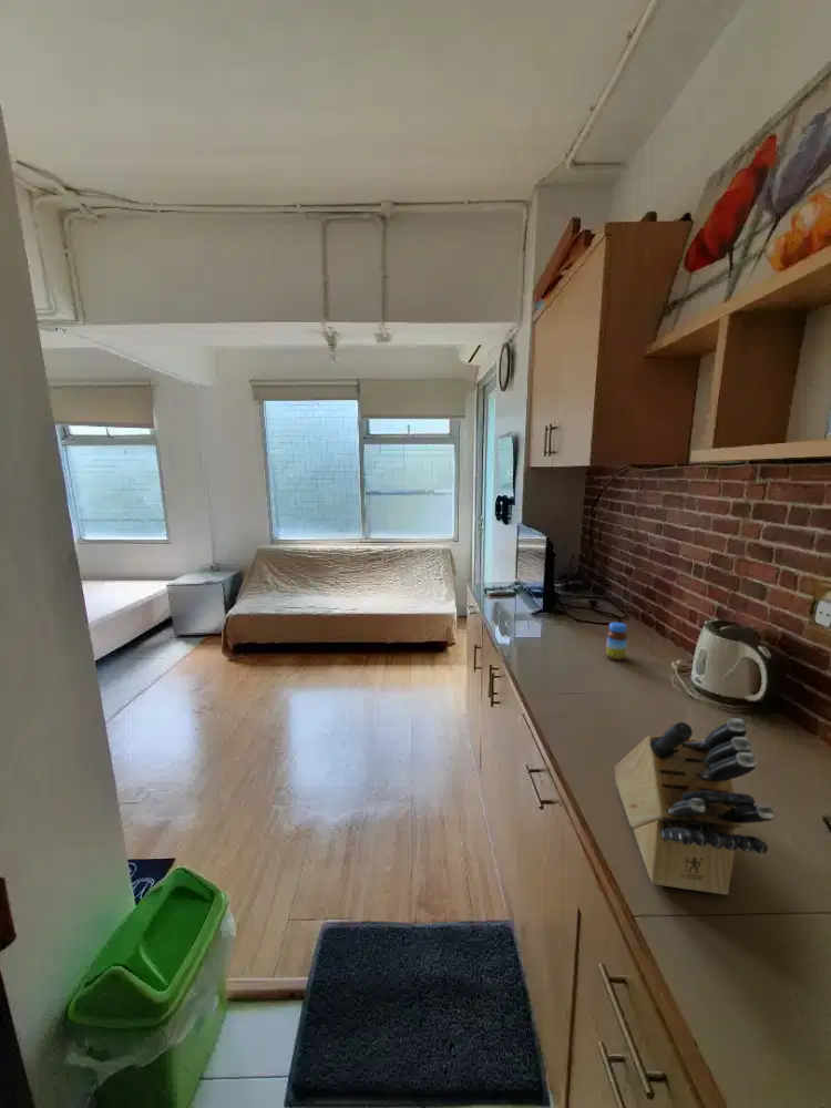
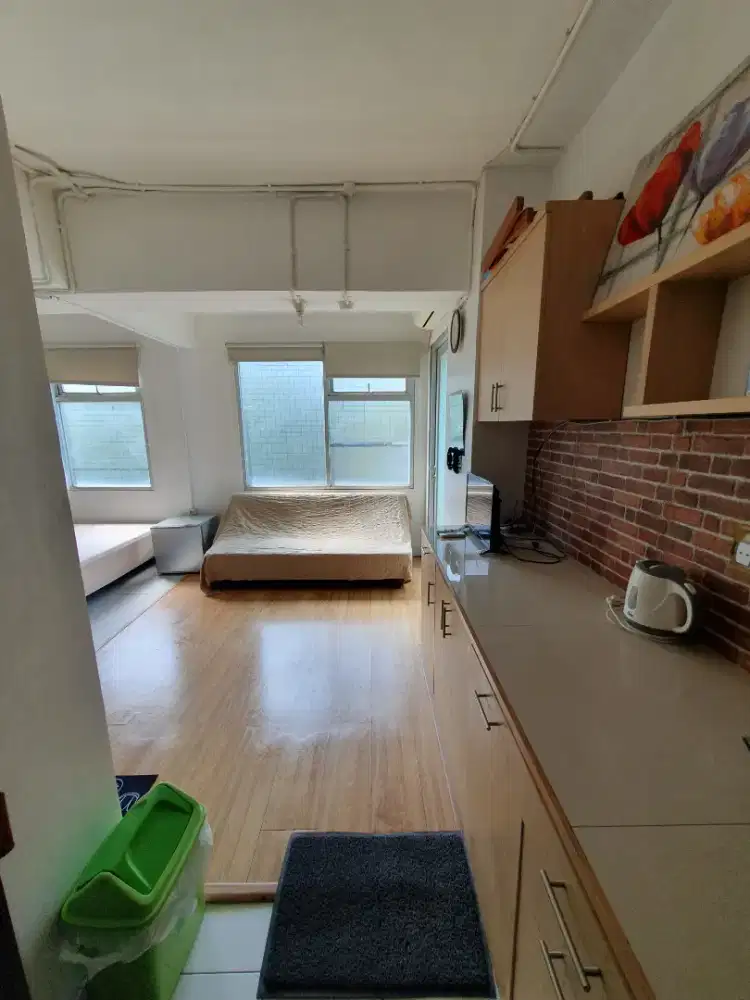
- knife block [614,717,774,895]
- jar [605,622,628,663]
